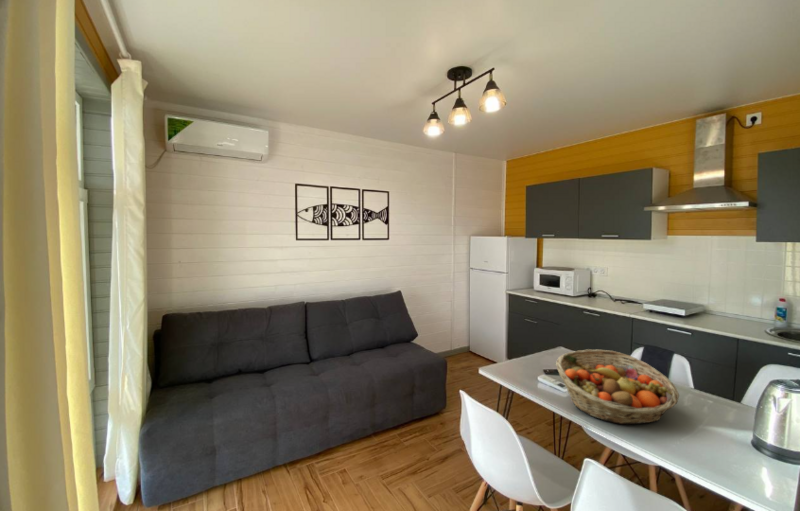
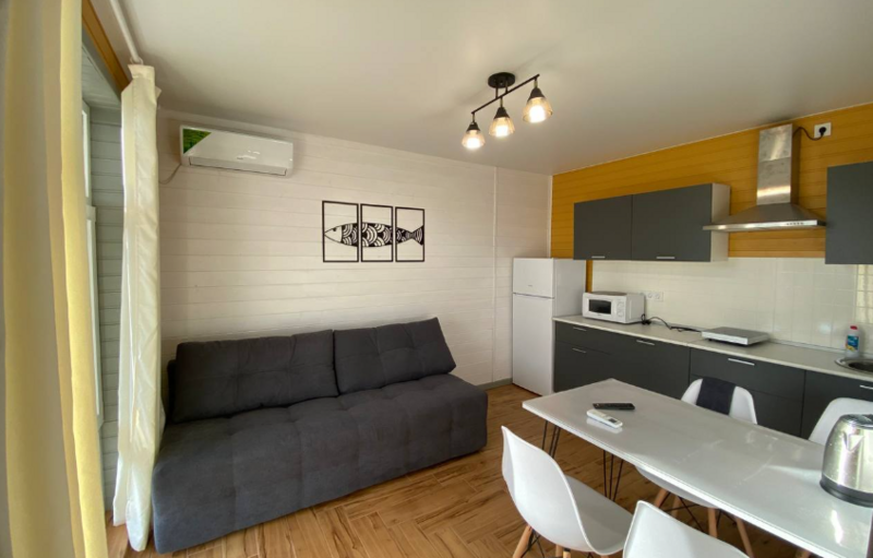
- fruit basket [555,348,680,425]
